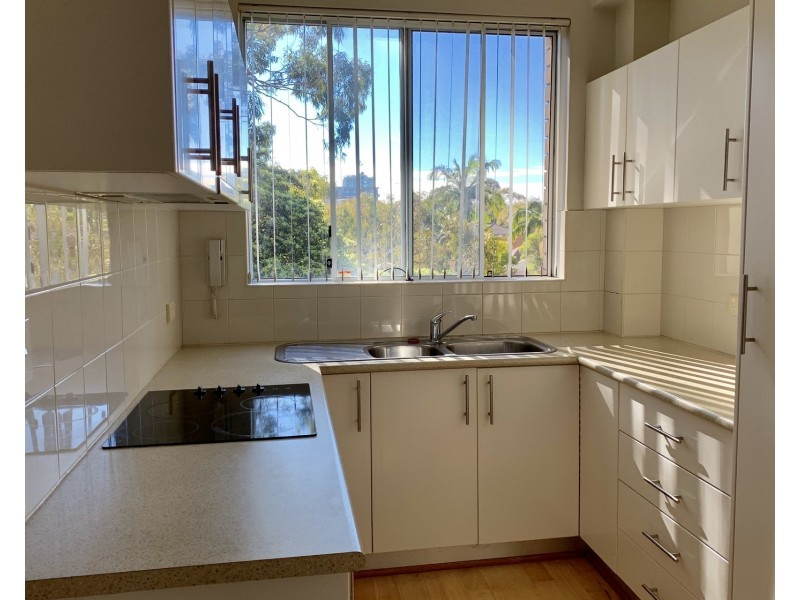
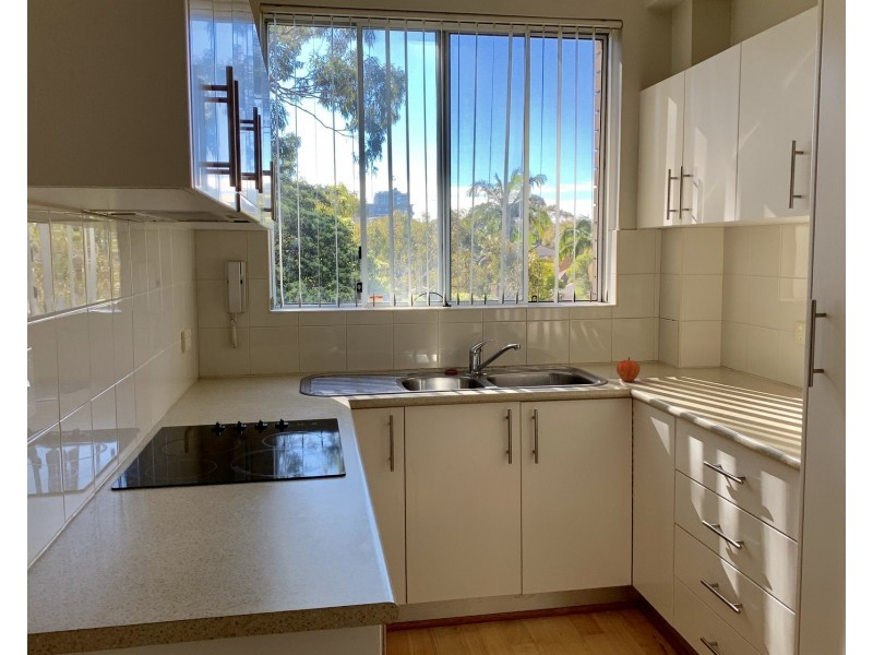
+ fruit [615,356,641,382]
